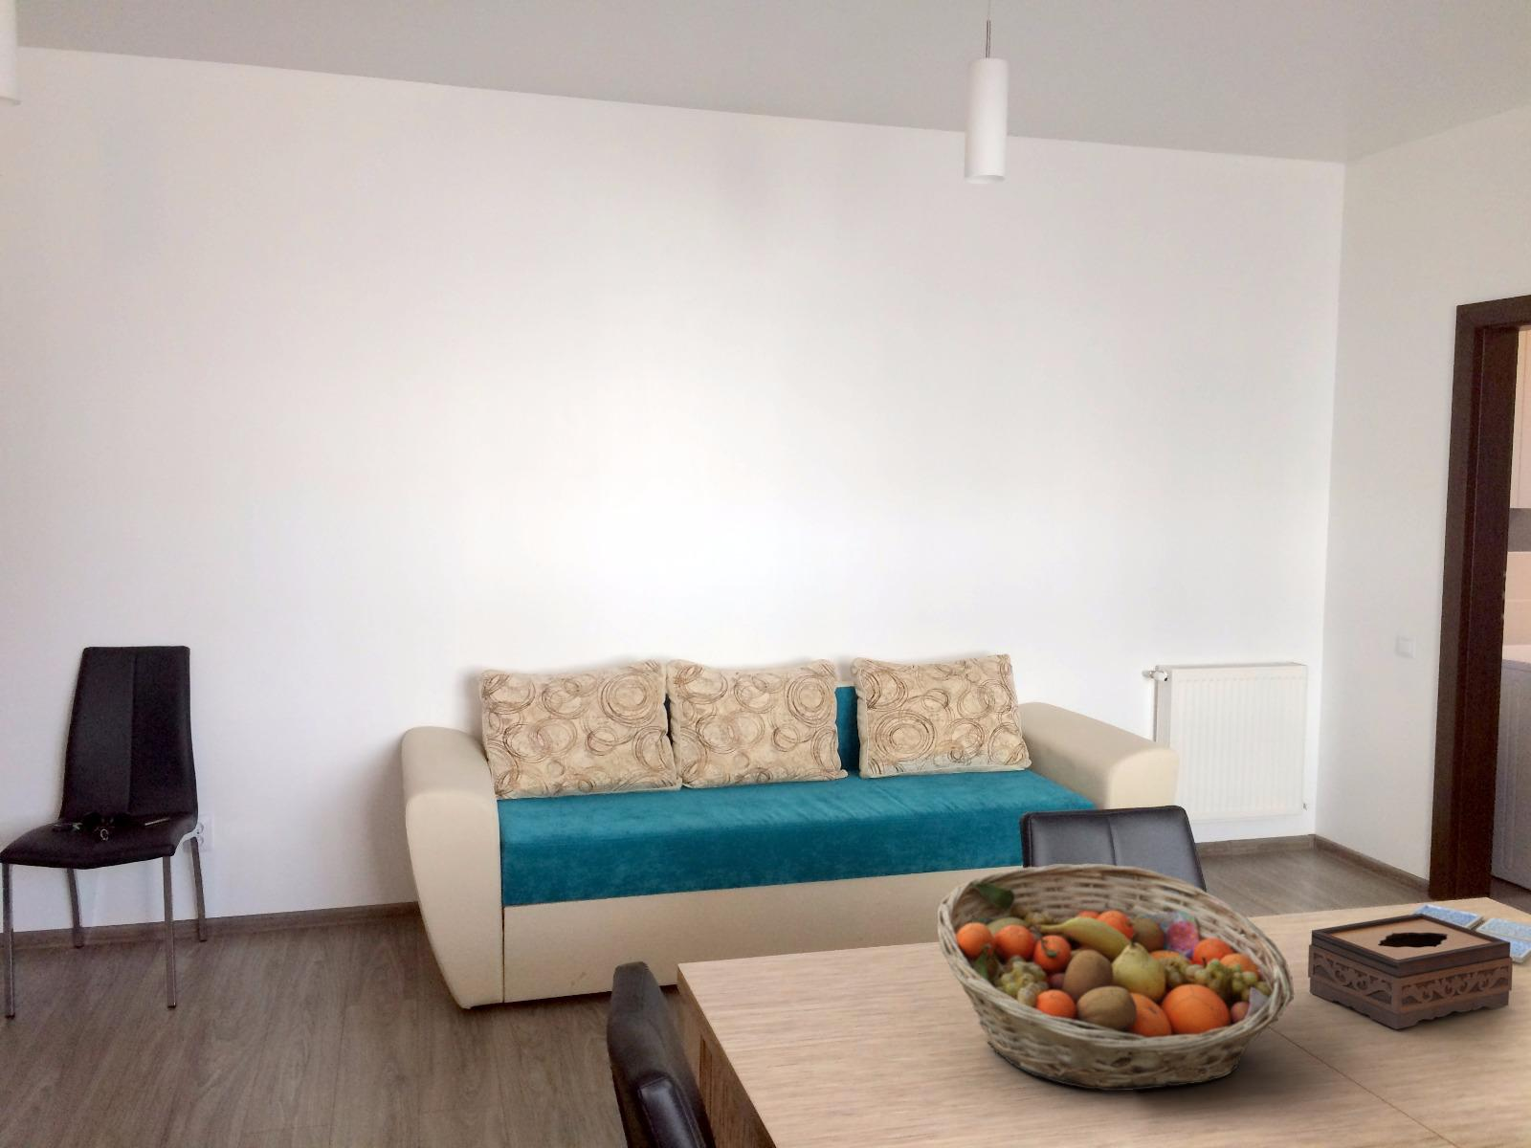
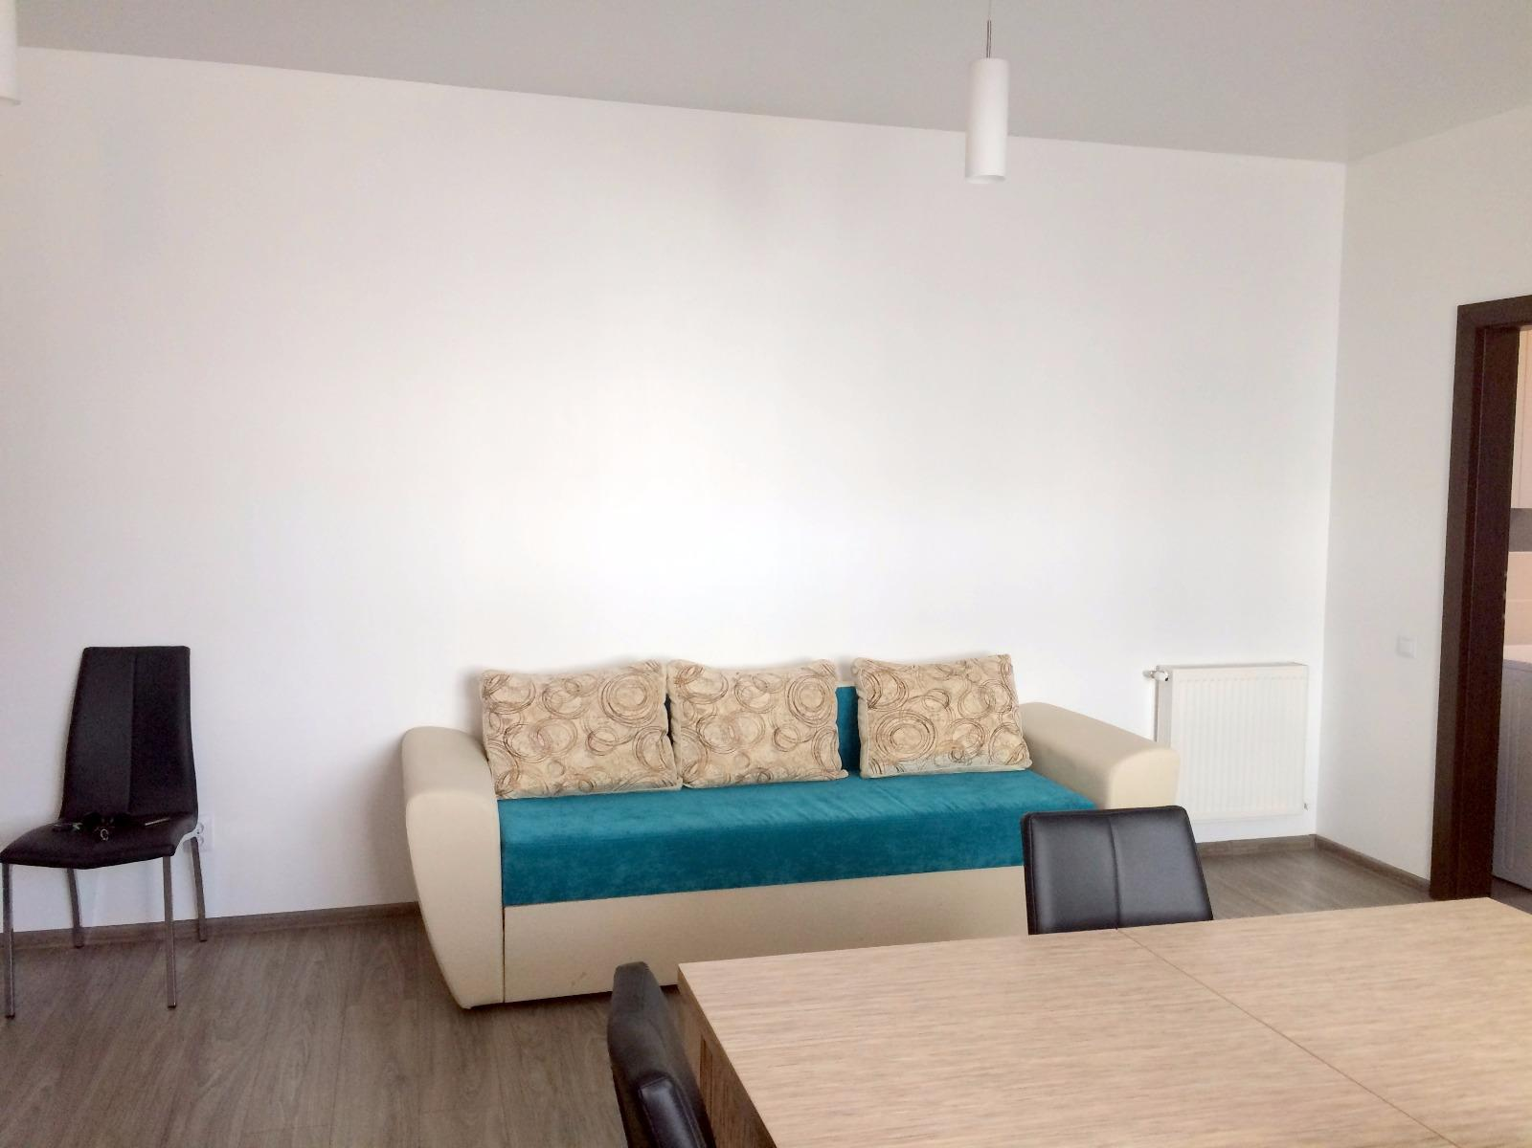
- tissue box [1307,913,1514,1030]
- fruit basket [937,863,1295,1091]
- drink coaster [1408,903,1531,965]
